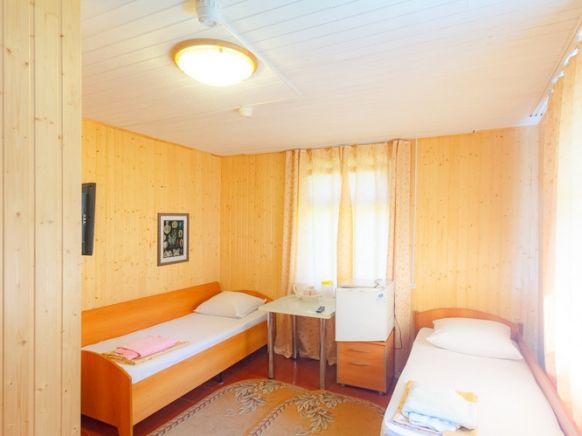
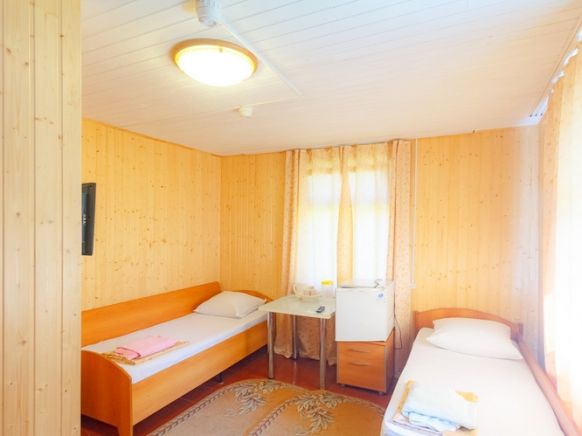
- wall art [156,212,190,268]
